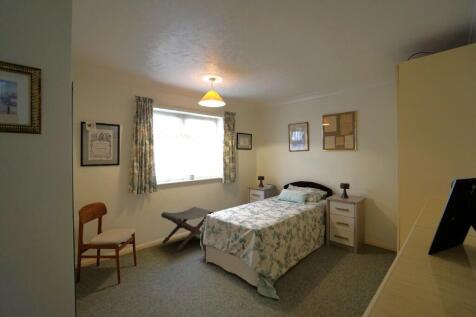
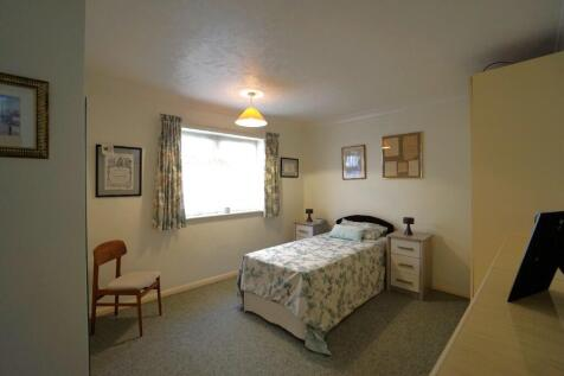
- footstool [160,206,214,253]
